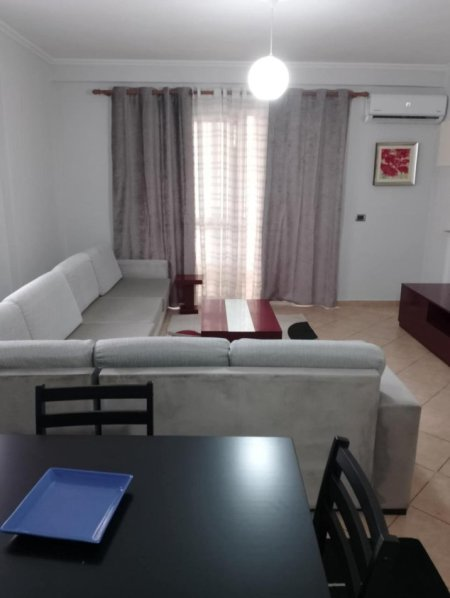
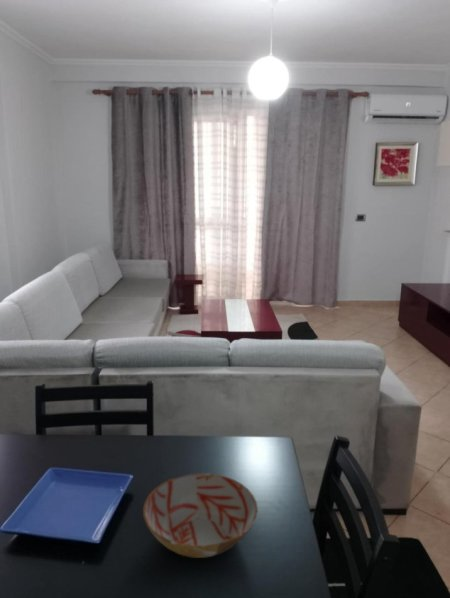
+ bowl [142,472,259,559]
